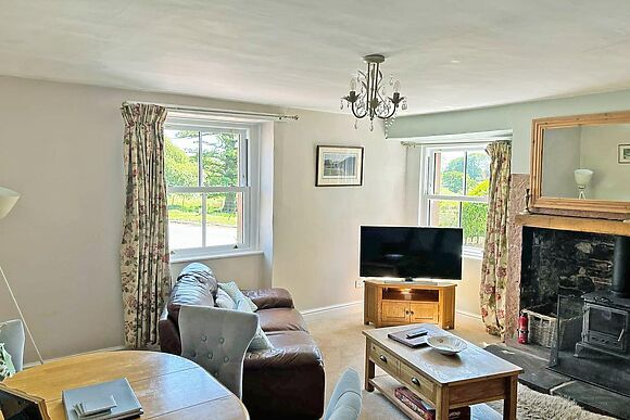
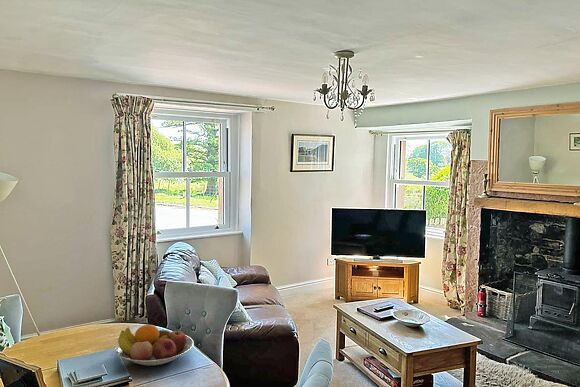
+ fruit bowl [115,324,195,367]
